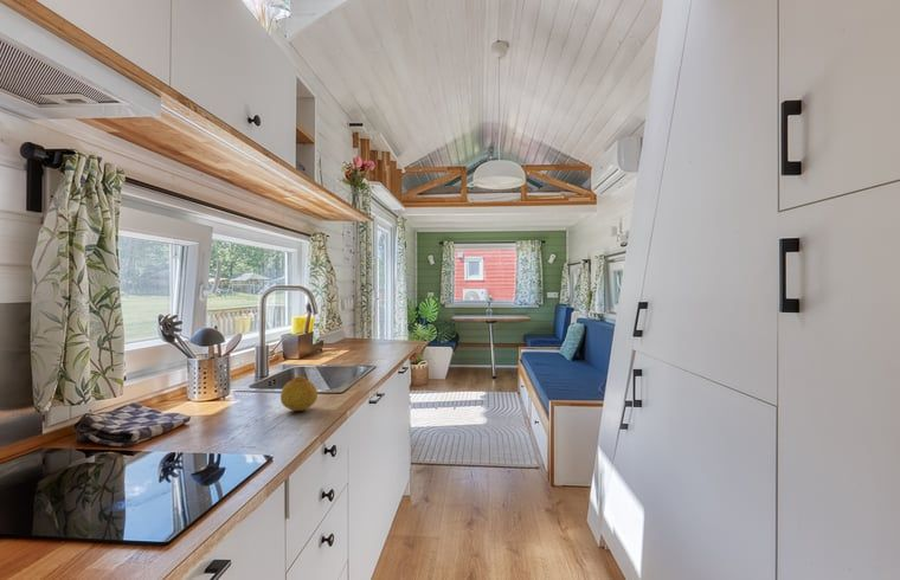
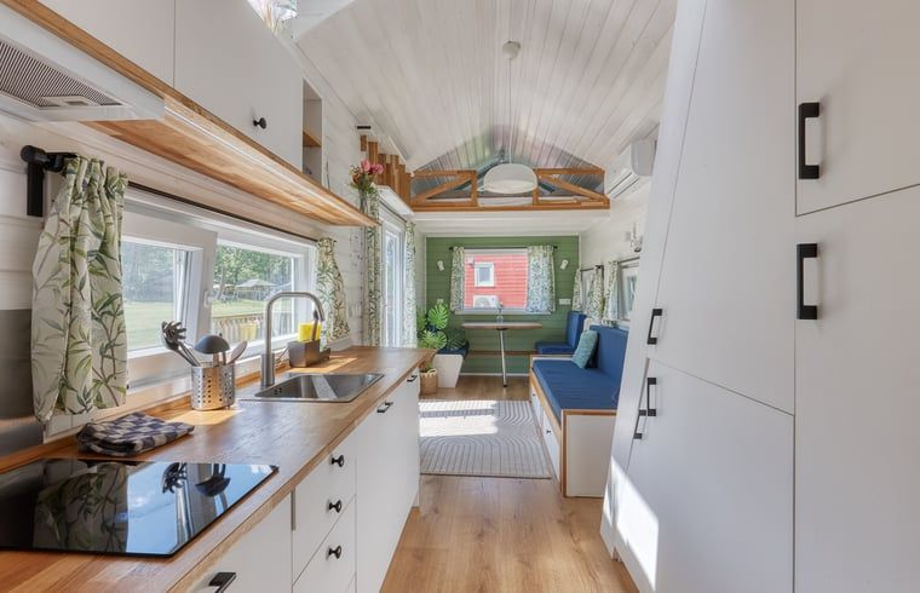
- fruit [279,375,319,412]
